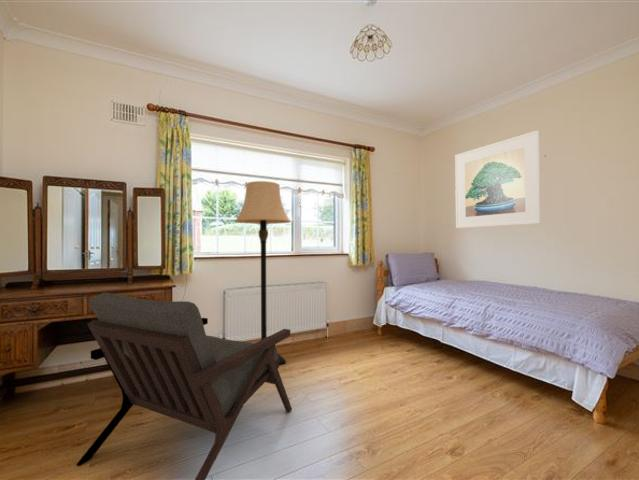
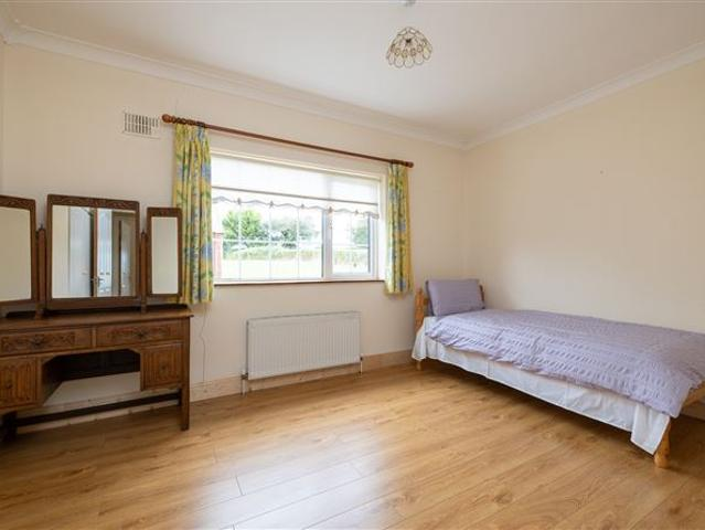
- armchair [75,292,293,480]
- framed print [454,129,542,229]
- lamp [234,180,292,365]
